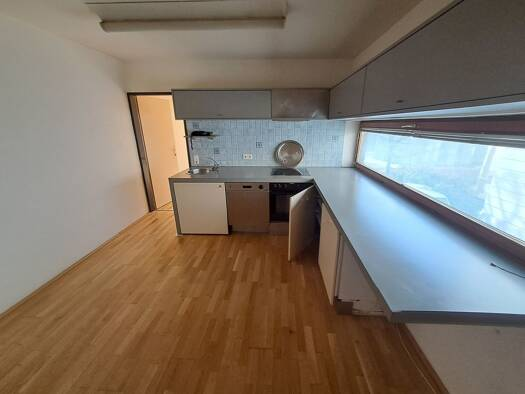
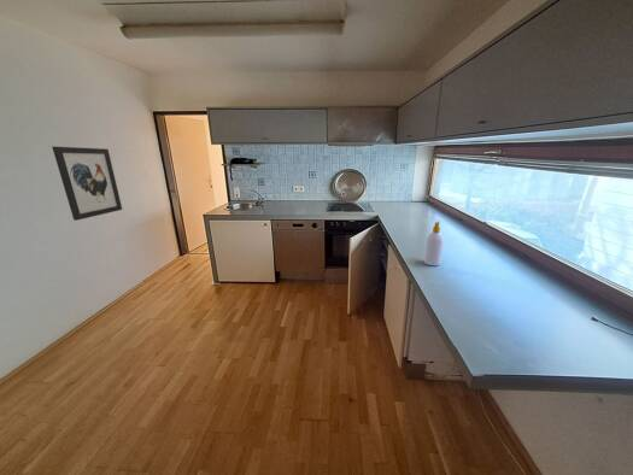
+ wall art [51,146,123,222]
+ soap bottle [423,221,445,266]
